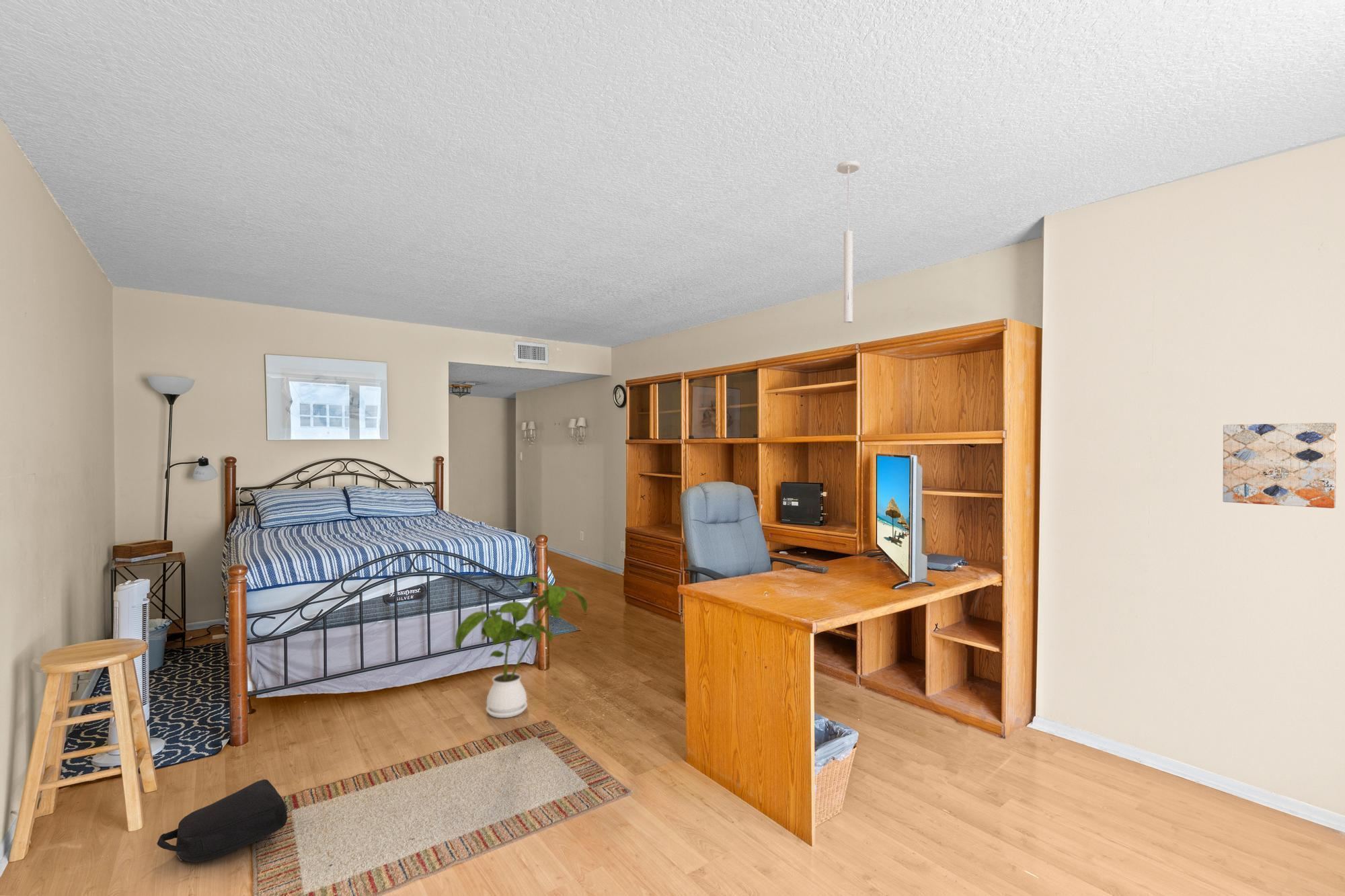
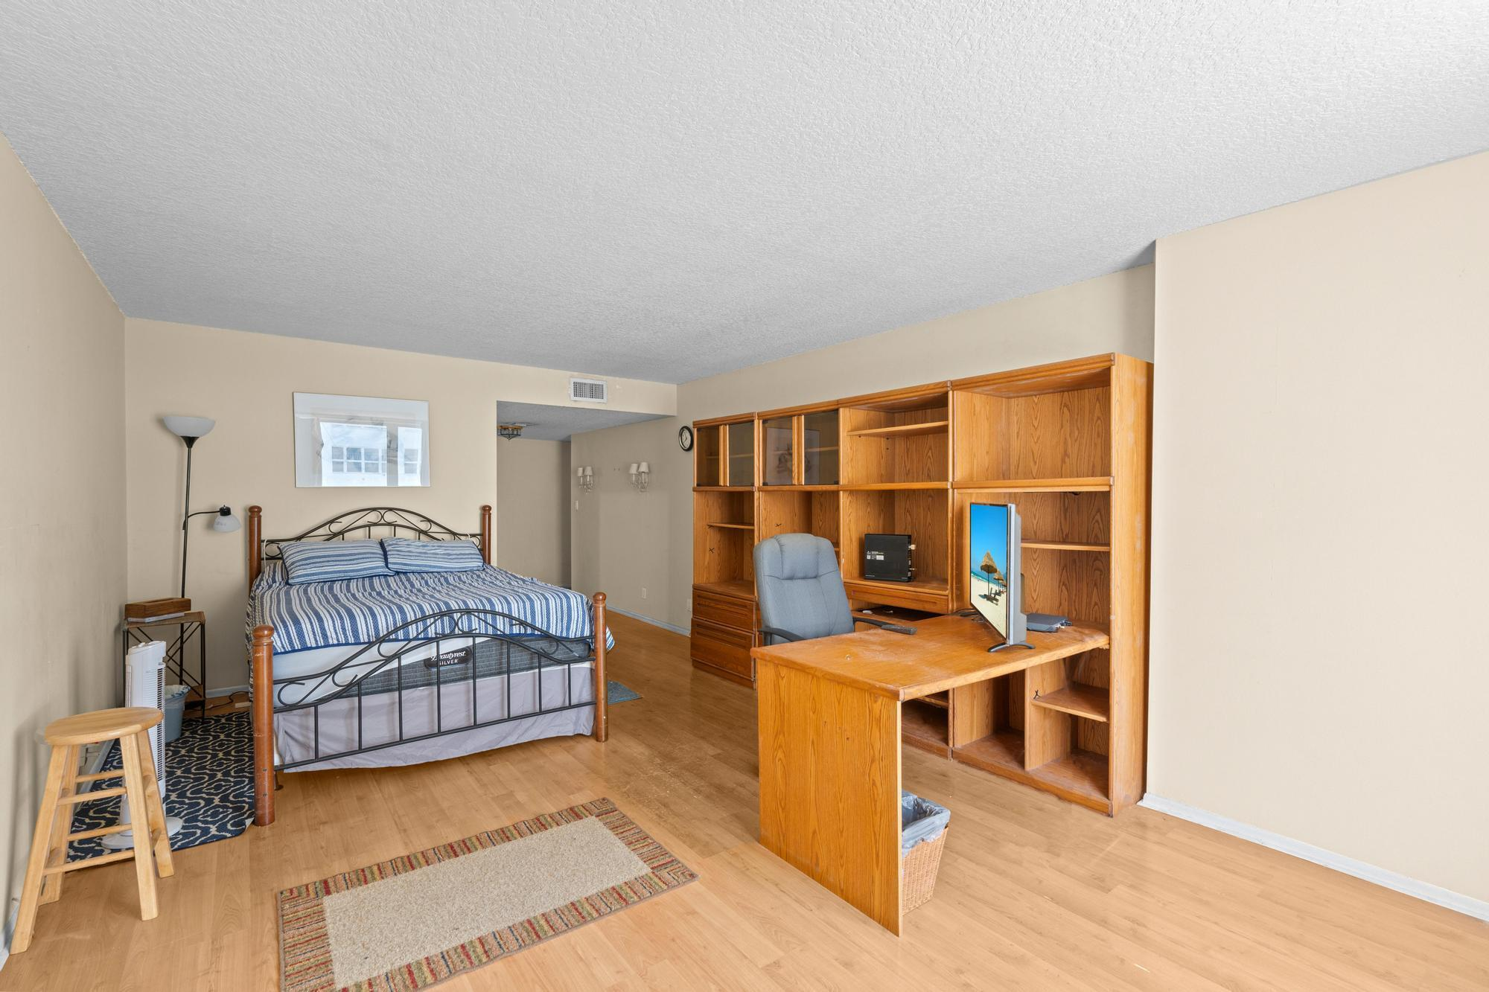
- house plant [455,576,588,719]
- ceiling light [836,160,861,324]
- wall art [1222,422,1337,509]
- backpack [156,779,288,863]
